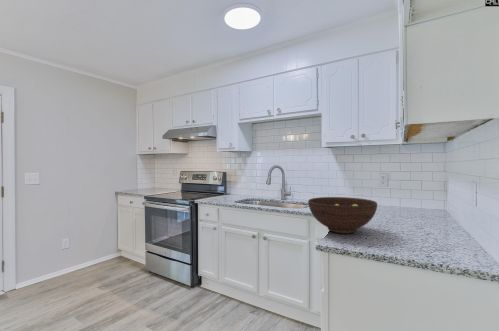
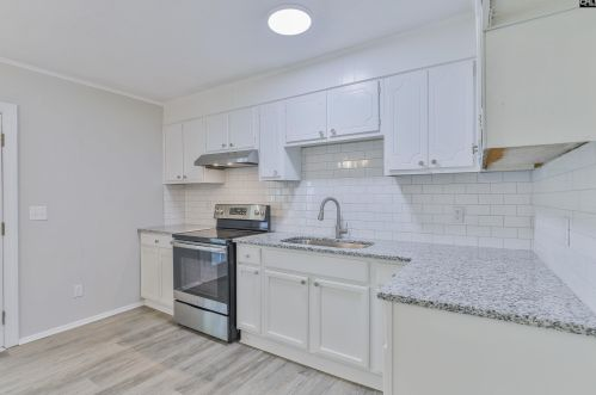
- fruit bowl [307,196,378,234]
